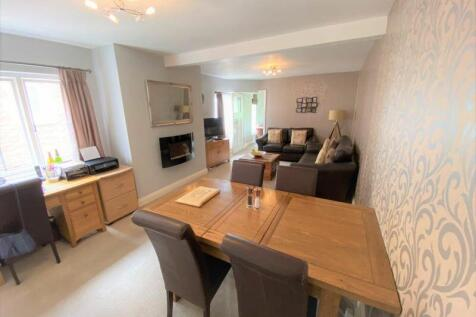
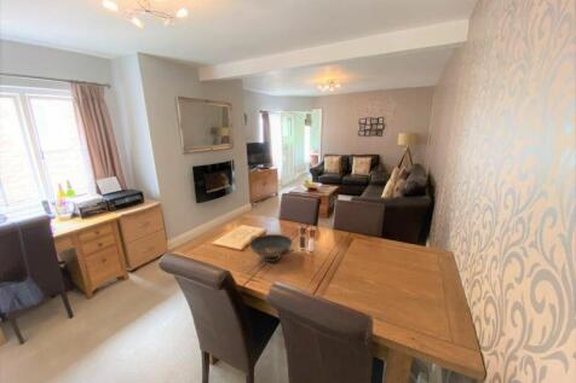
+ decorative bowl [248,233,295,263]
